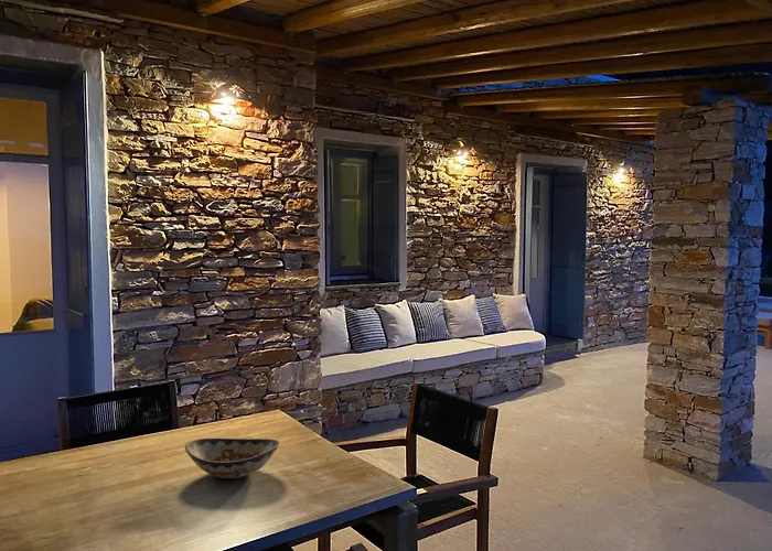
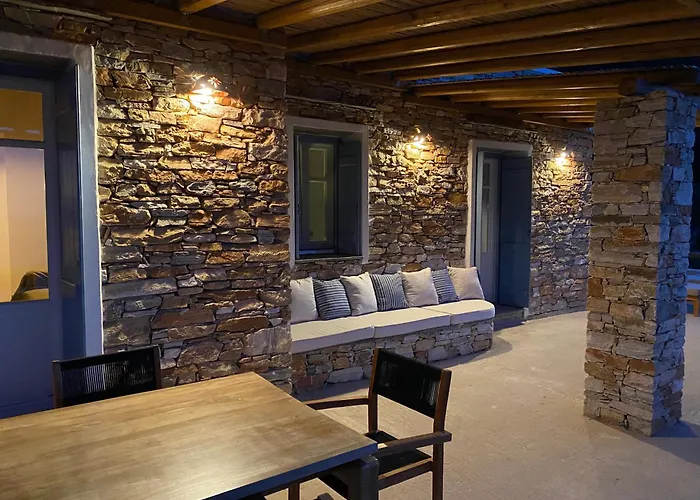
- decorative bowl [184,437,280,479]
